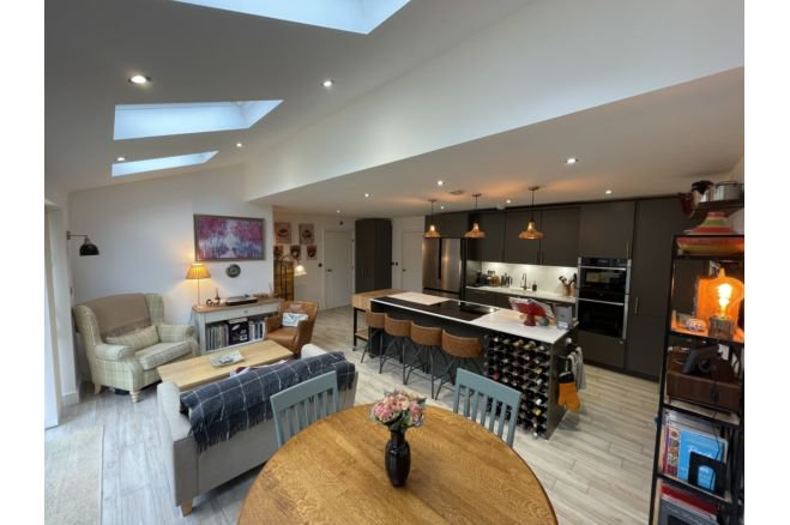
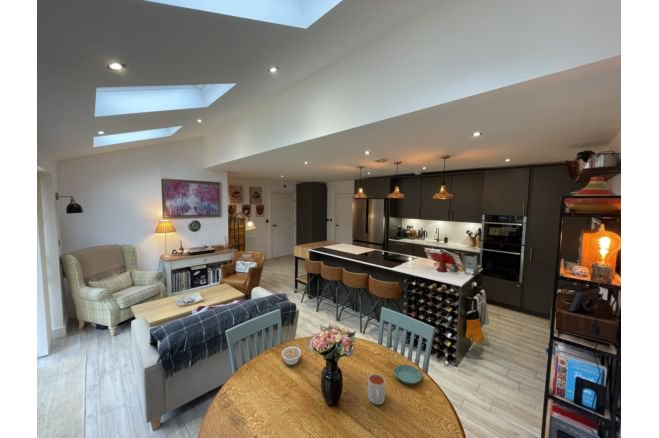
+ saucer [393,364,422,385]
+ legume [281,343,302,366]
+ mug [367,373,386,406]
